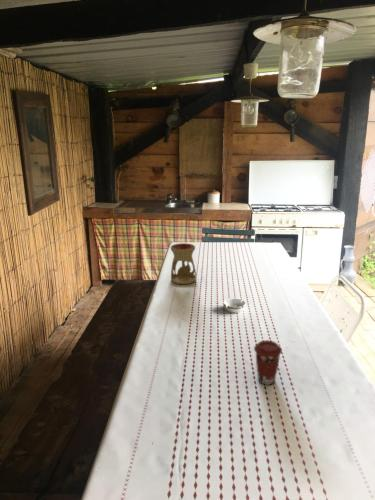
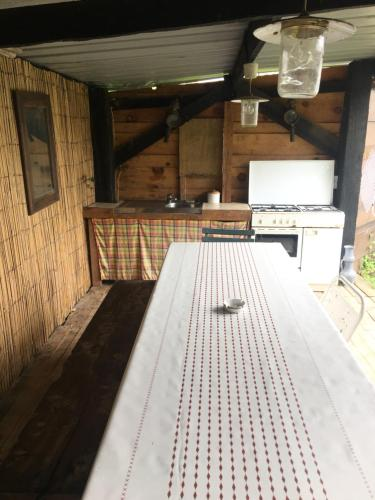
- oil burner [170,242,197,285]
- coffee cup [253,339,283,386]
